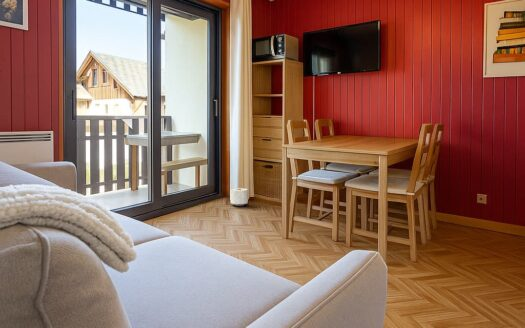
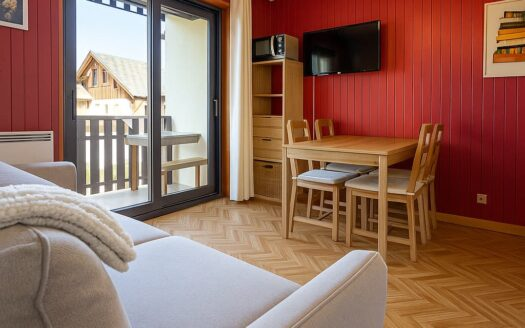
- planter [230,188,249,207]
